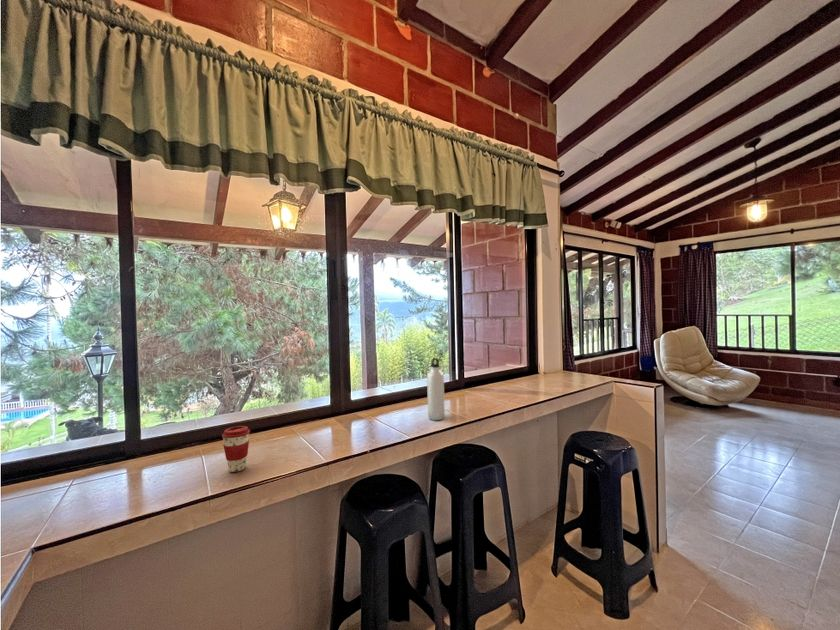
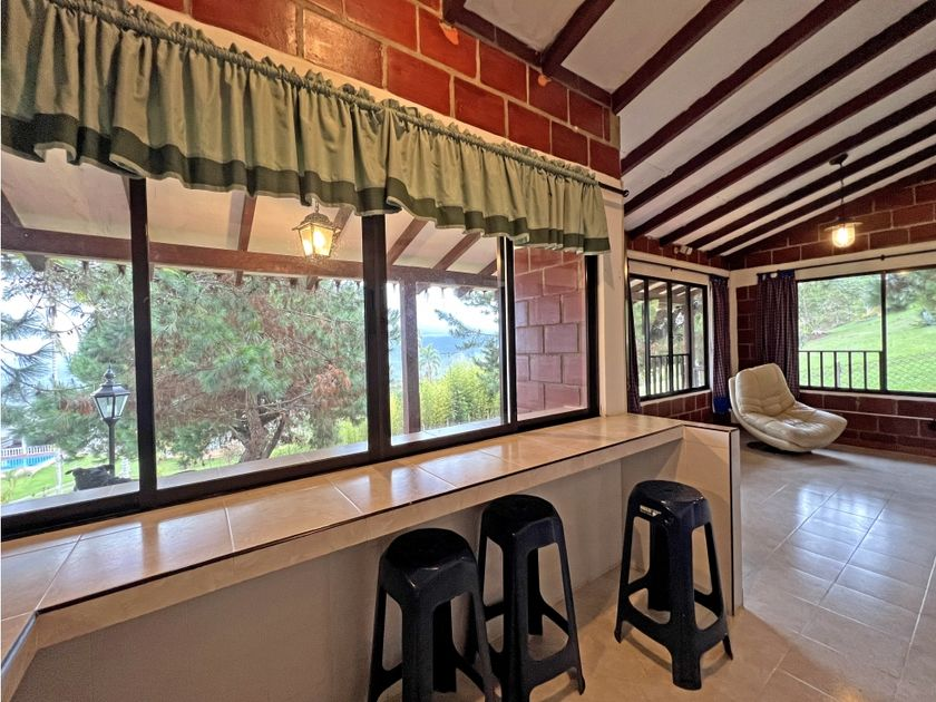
- water bottle [426,357,446,421]
- coffee cup [221,425,251,473]
